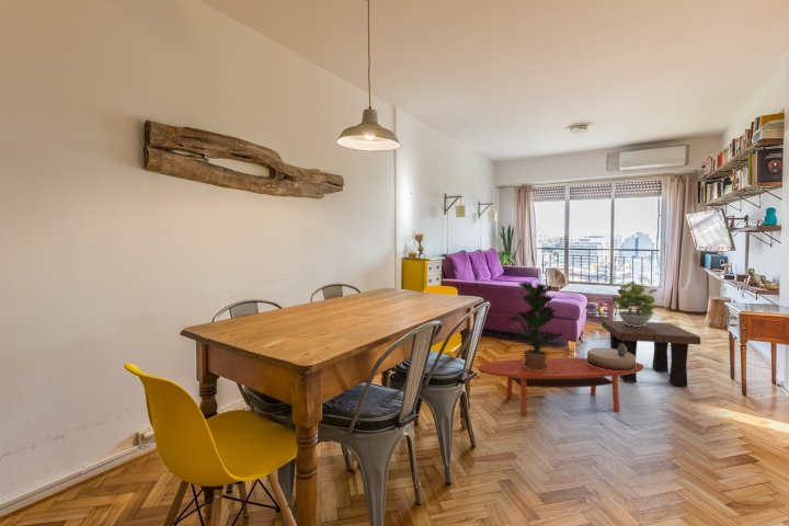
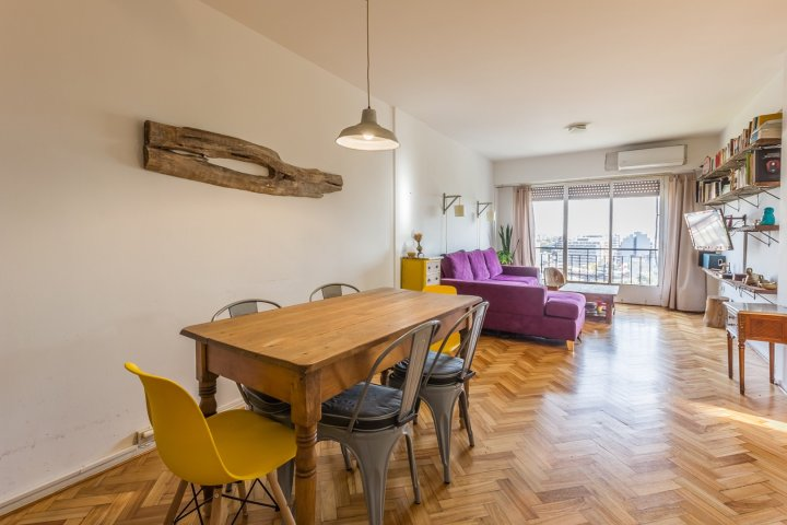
- coffee table [477,357,644,416]
- potted plant [611,281,659,327]
- side table [601,319,701,388]
- potted plant [506,281,564,371]
- decorative bowl [586,344,637,370]
